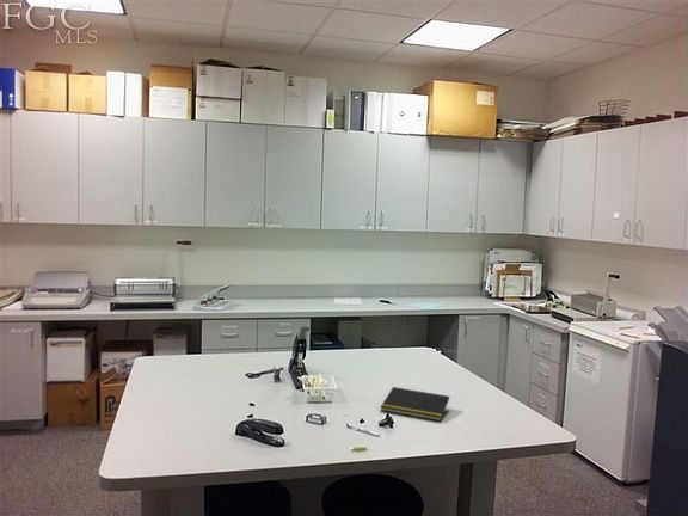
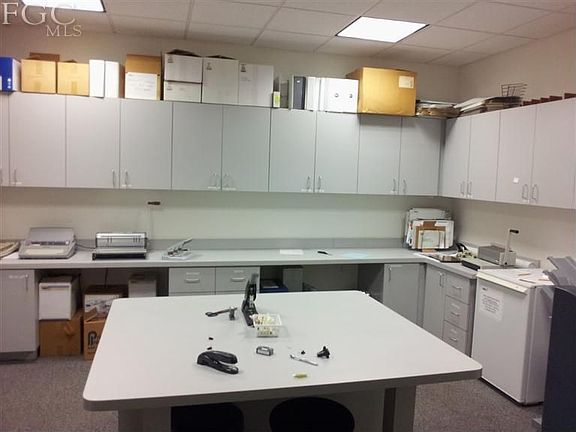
- notepad [380,386,450,423]
